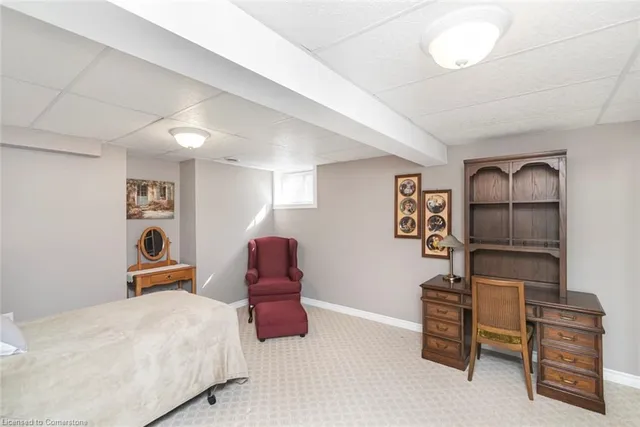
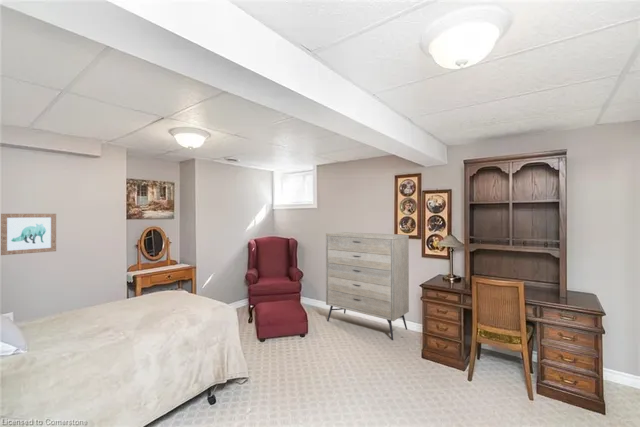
+ dresser [325,231,410,341]
+ wall art [0,213,57,256]
